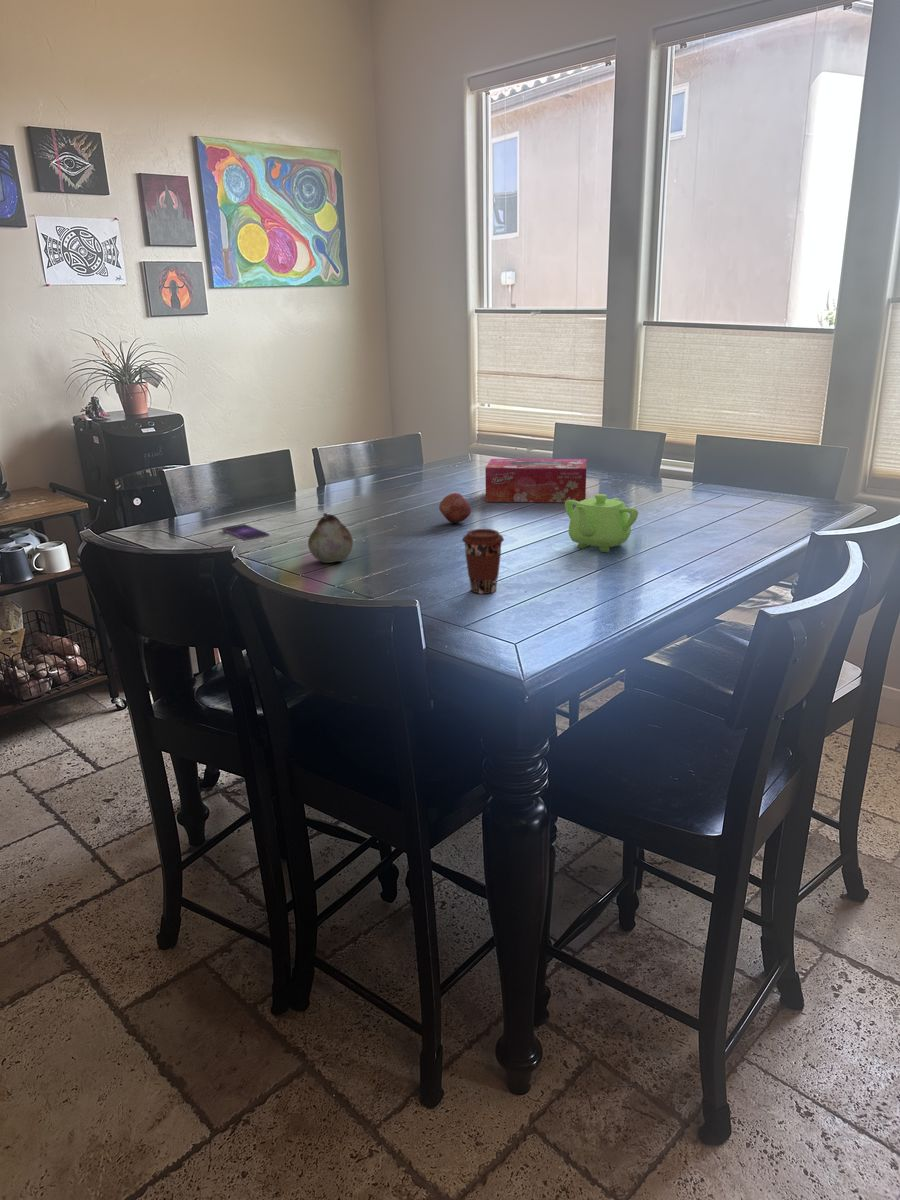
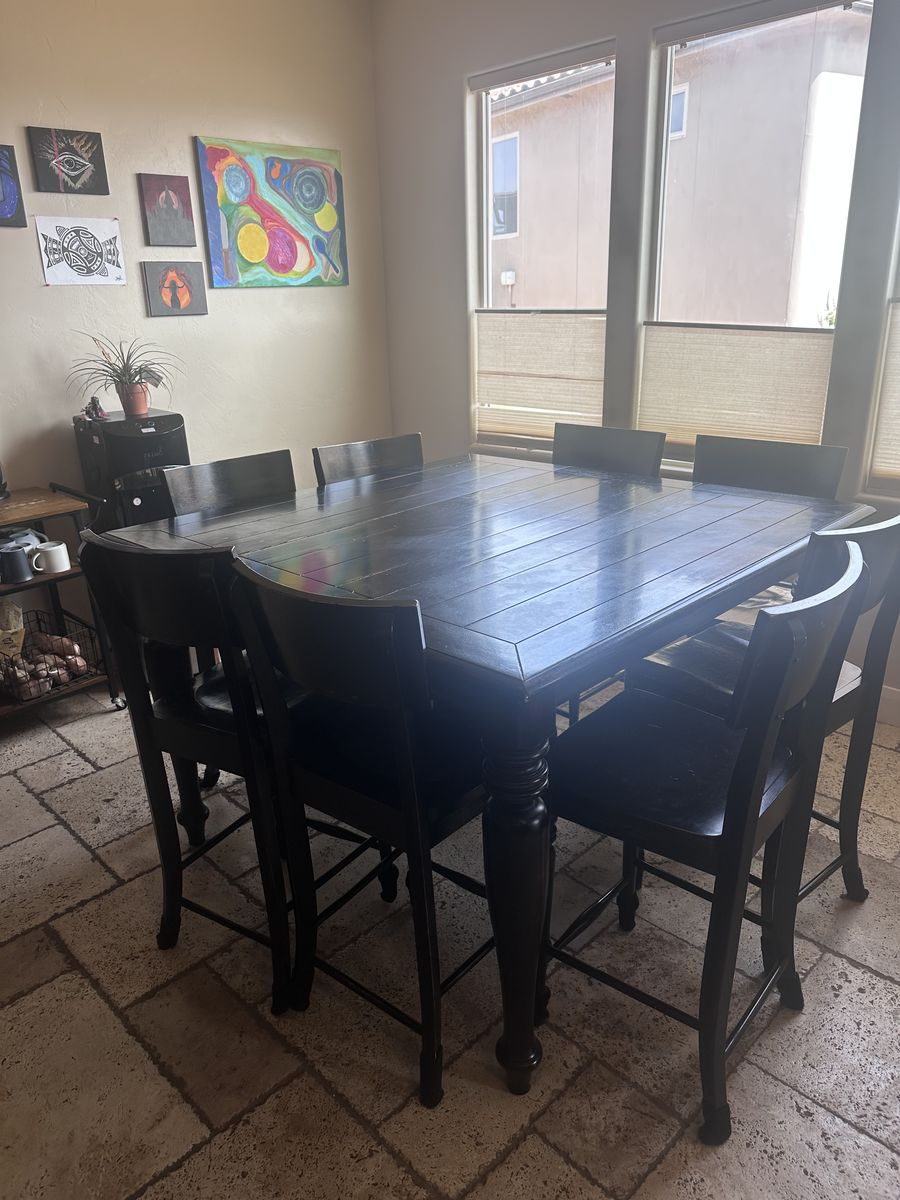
- fruit [438,492,472,524]
- tissue box [484,458,587,503]
- teapot [564,493,639,553]
- fruit [307,512,354,564]
- coffee cup [461,528,505,595]
- smartphone [221,523,271,541]
